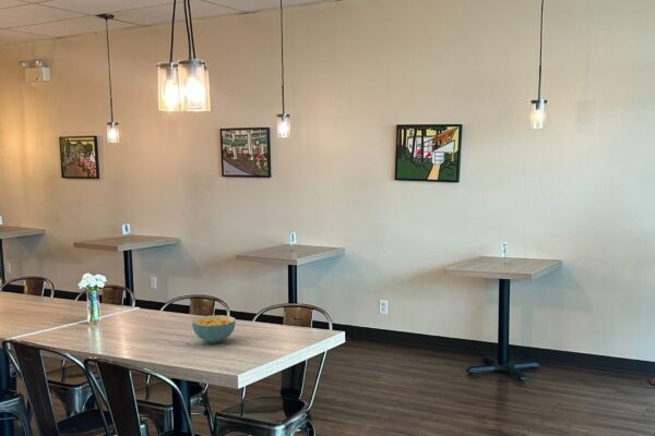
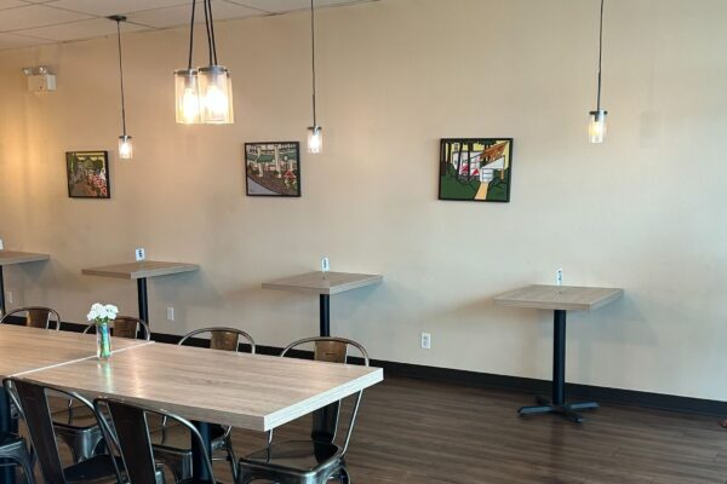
- cereal bowl [191,314,237,344]
